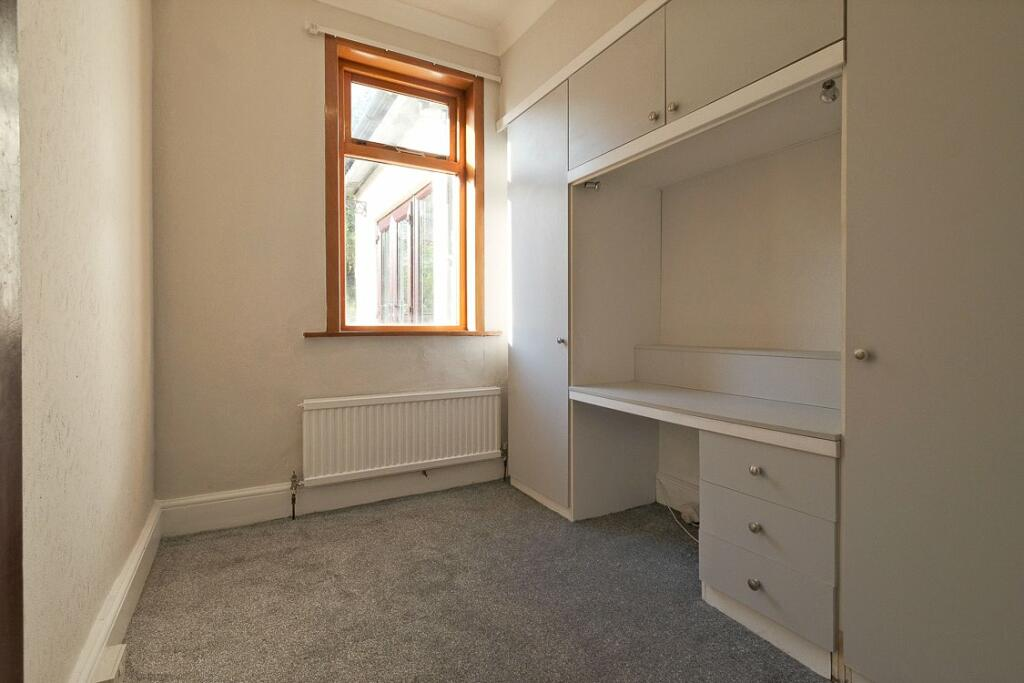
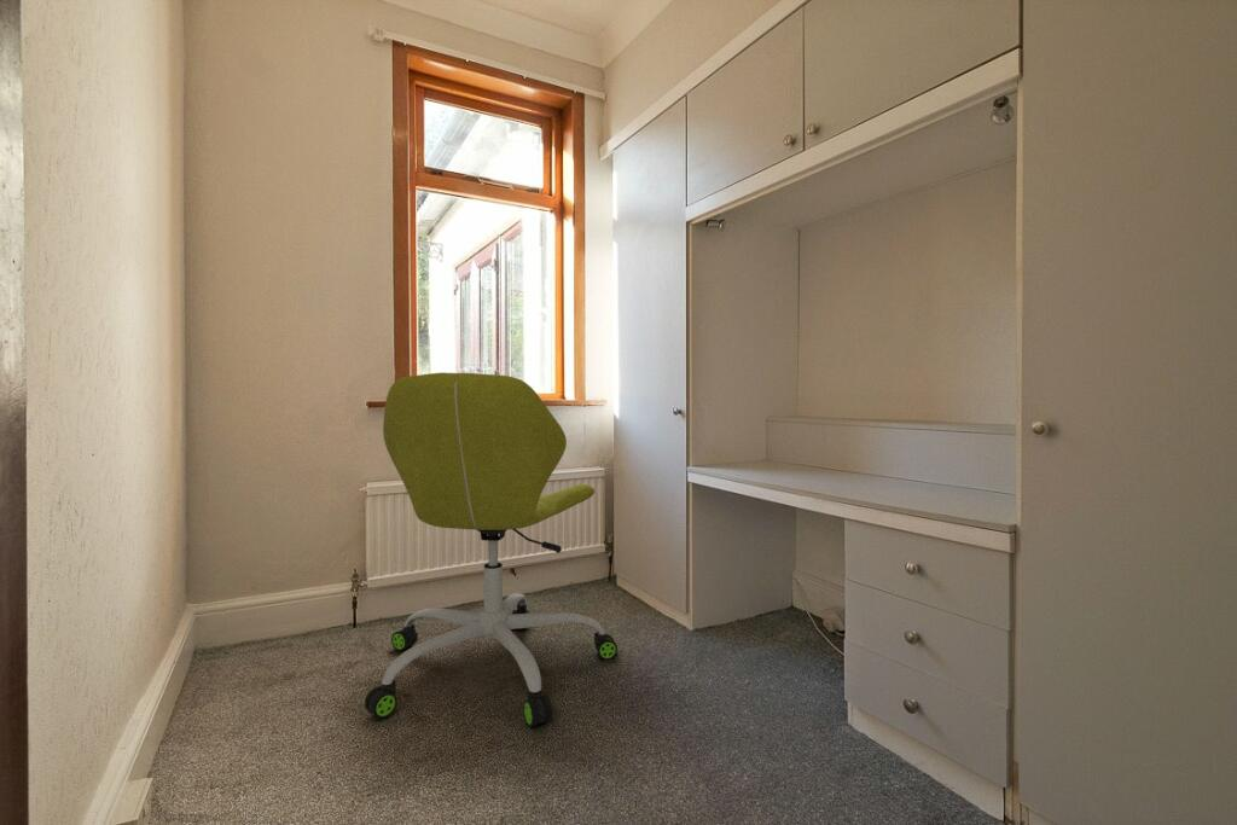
+ office chair [364,372,618,728]
